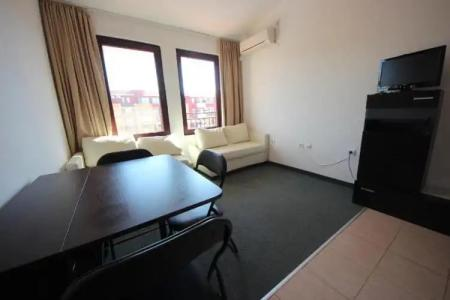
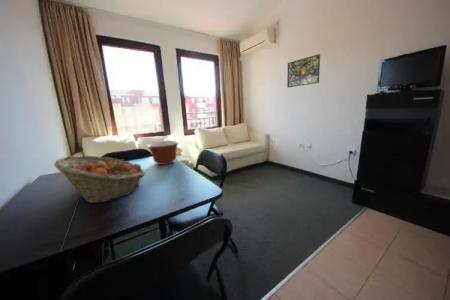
+ fruit basket [53,155,147,204]
+ mixing bowl [146,140,180,166]
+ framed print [286,53,321,89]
